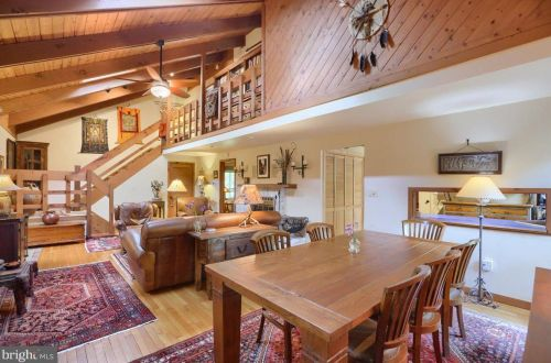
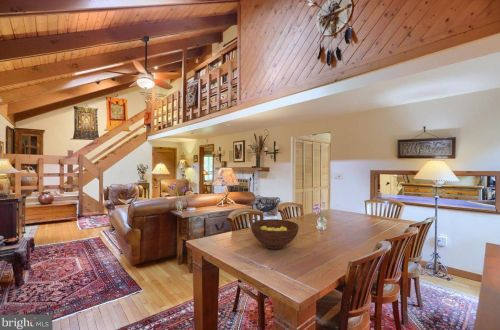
+ fruit bowl [250,218,300,250]
